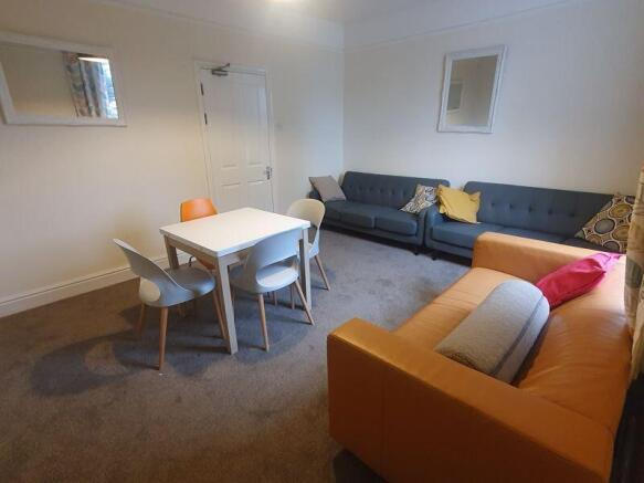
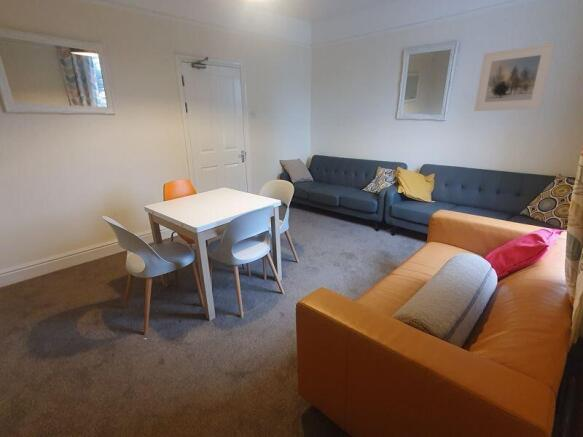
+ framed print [473,42,557,112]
